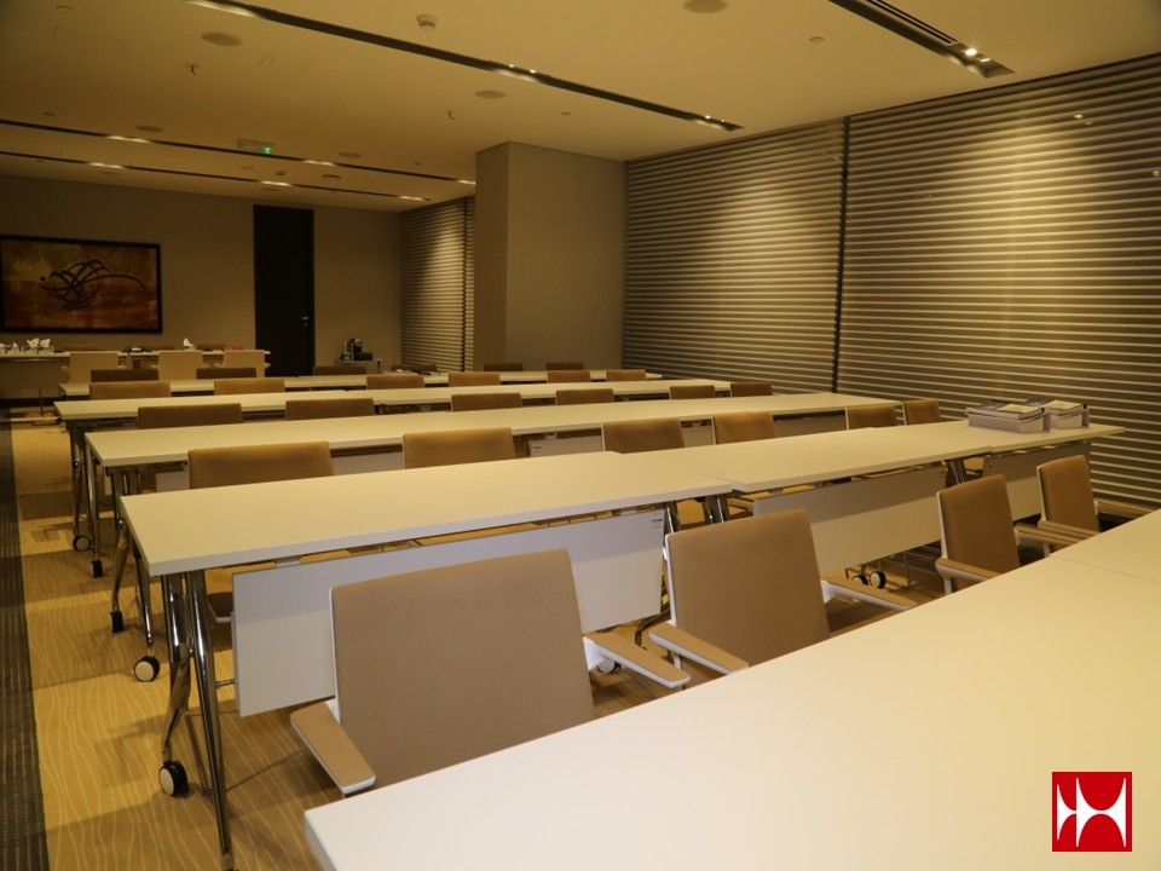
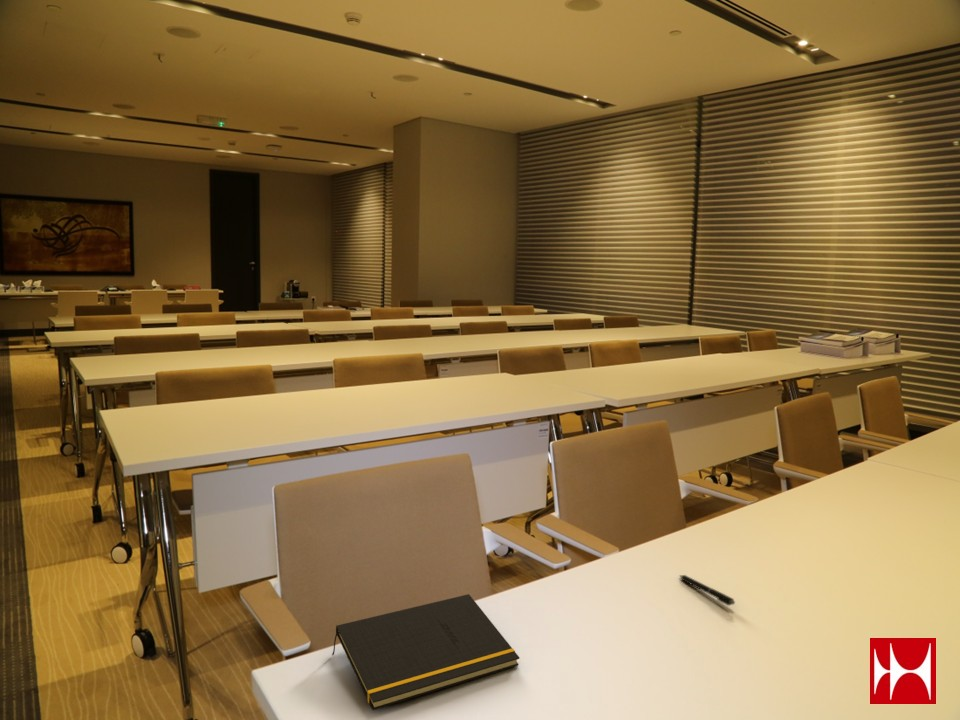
+ pen [678,574,736,607]
+ notepad [331,593,521,711]
